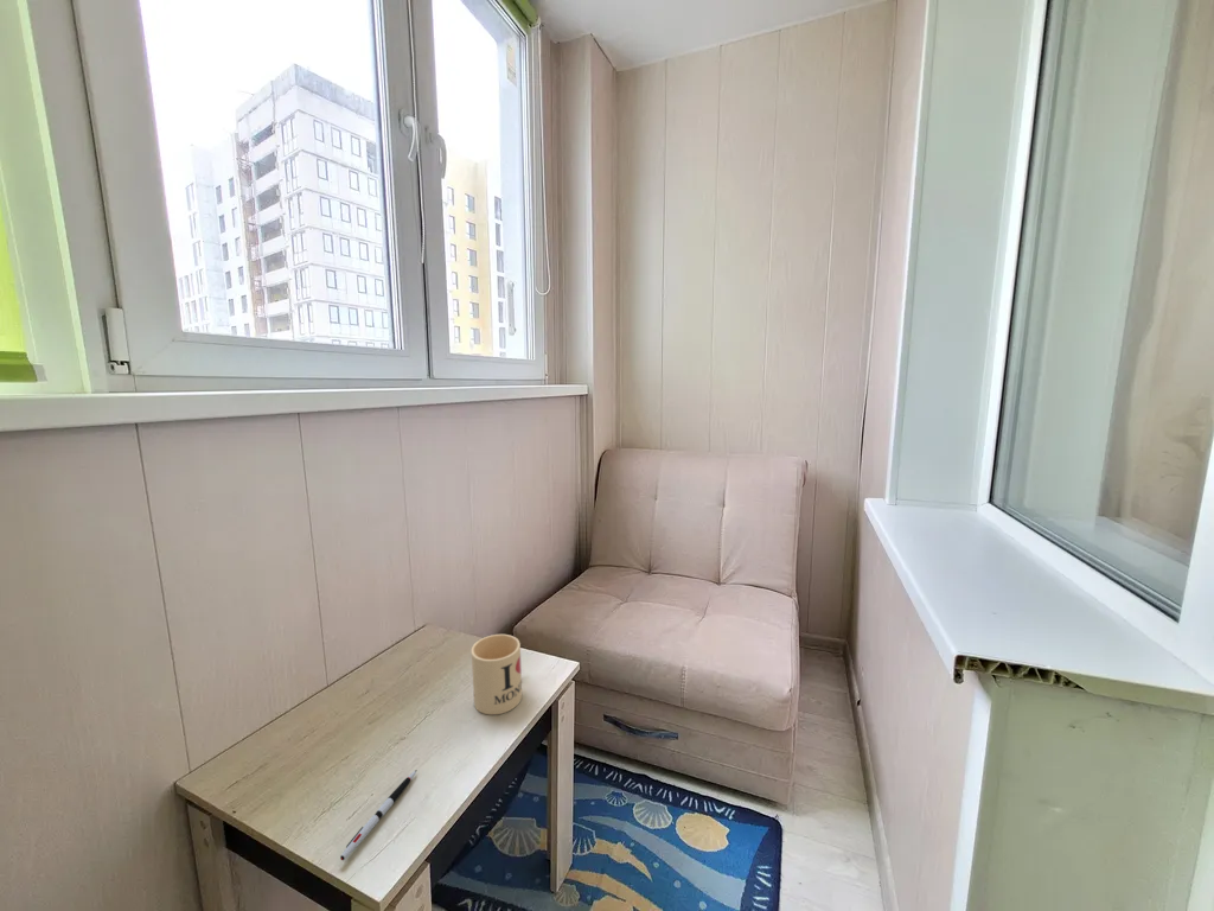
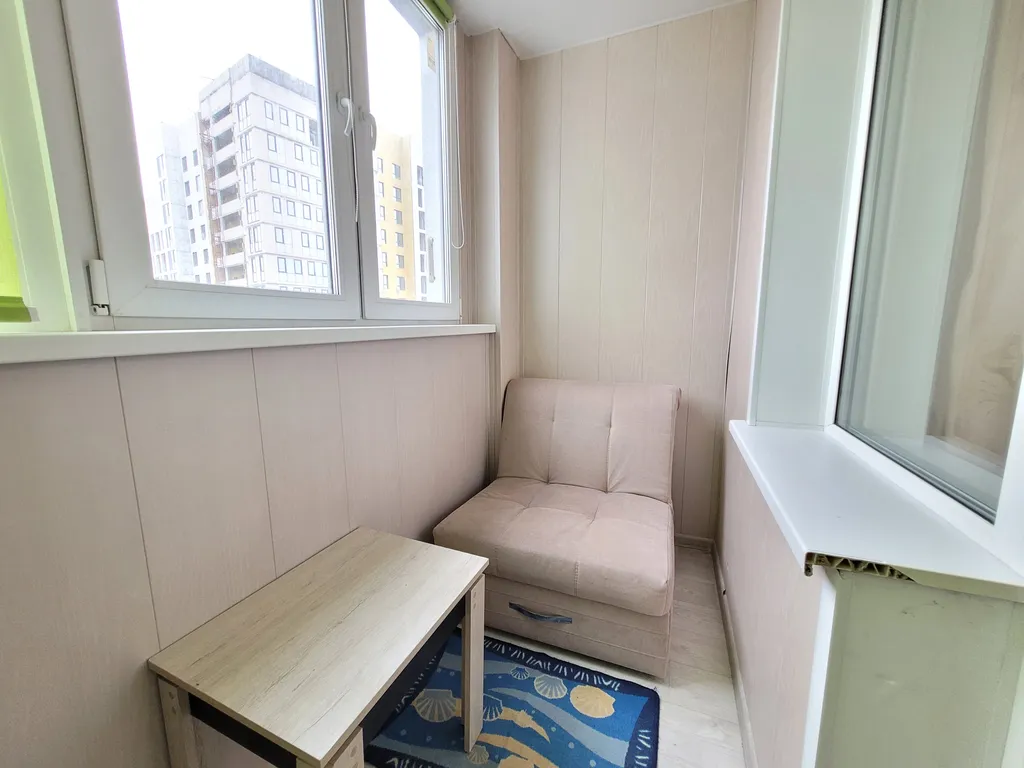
- pen [339,769,418,861]
- mug [471,633,523,715]
